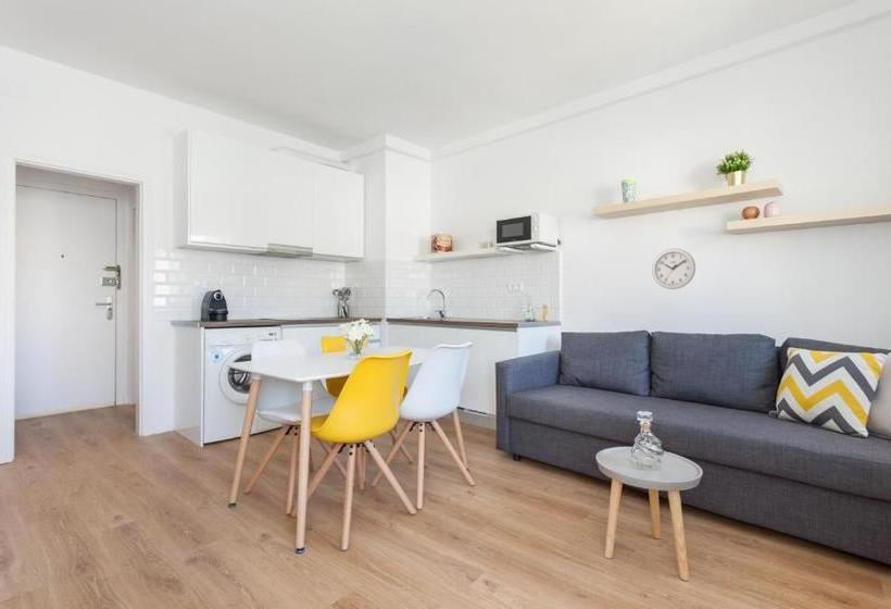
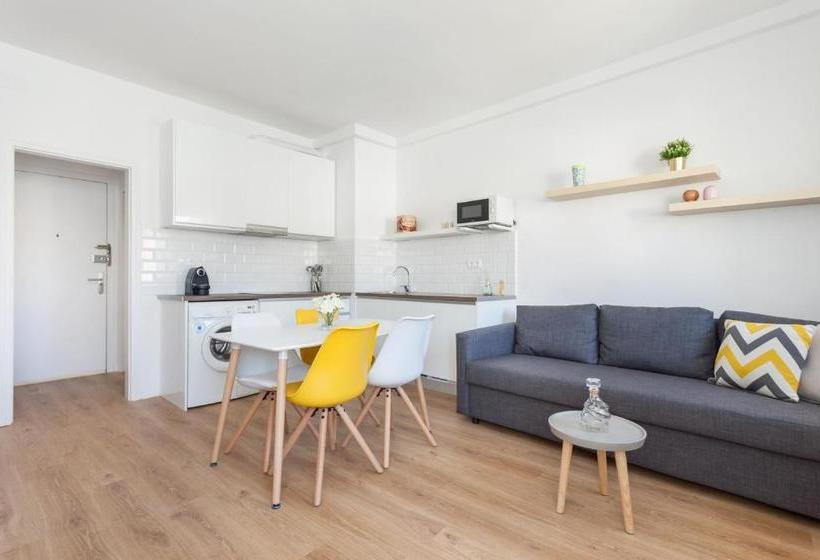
- wall clock [651,247,697,290]
